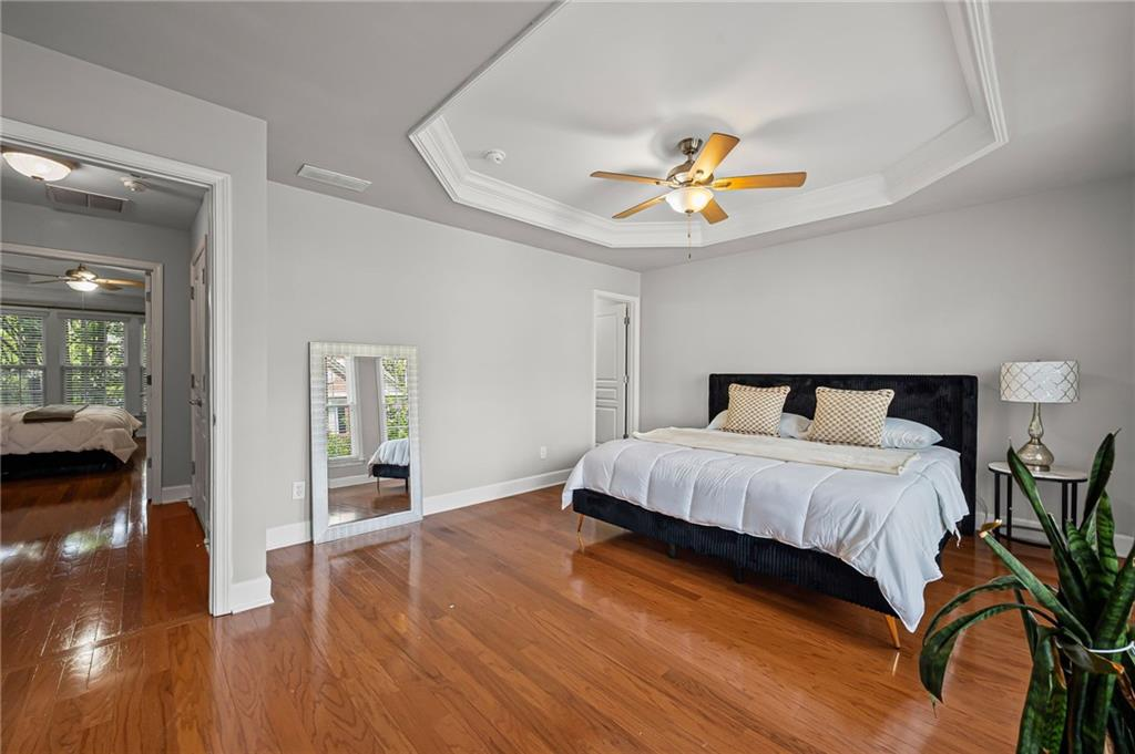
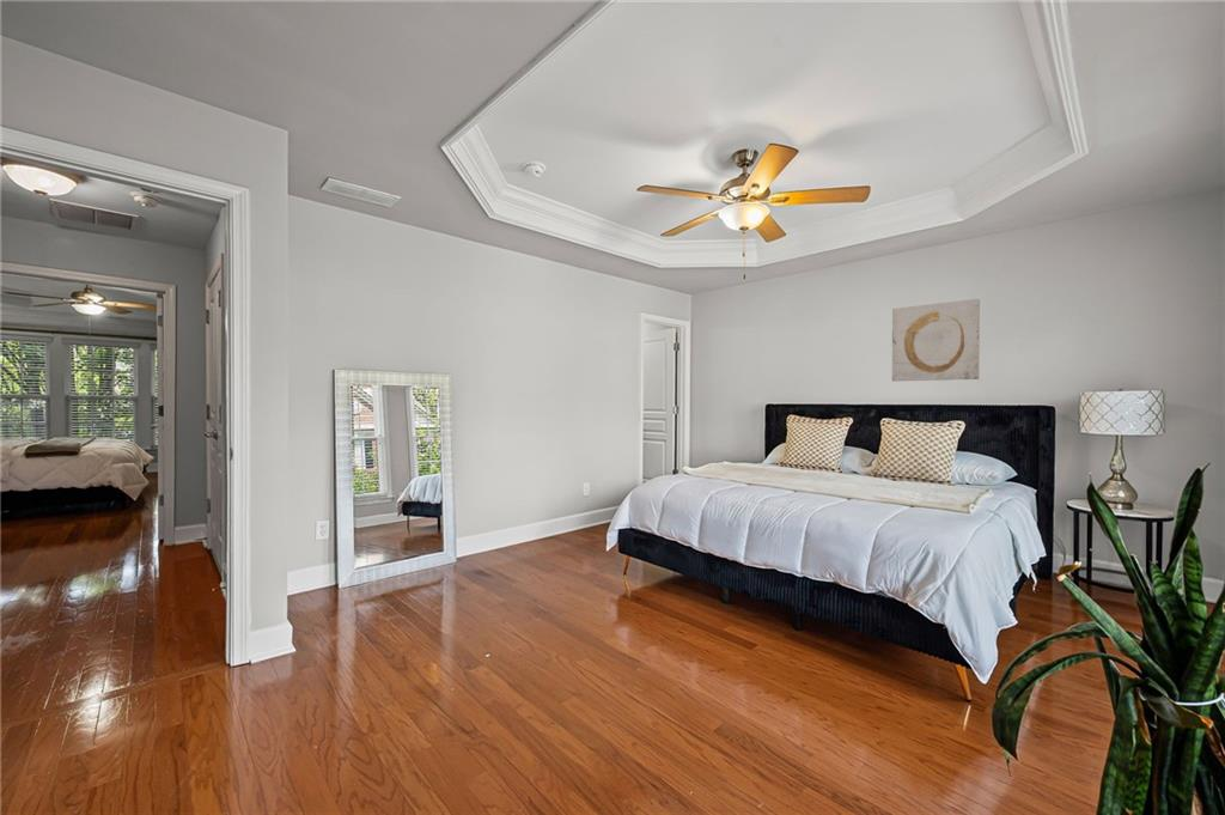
+ wall art [891,298,981,383]
